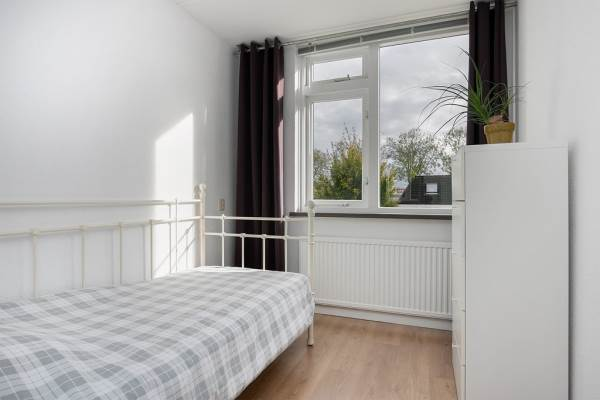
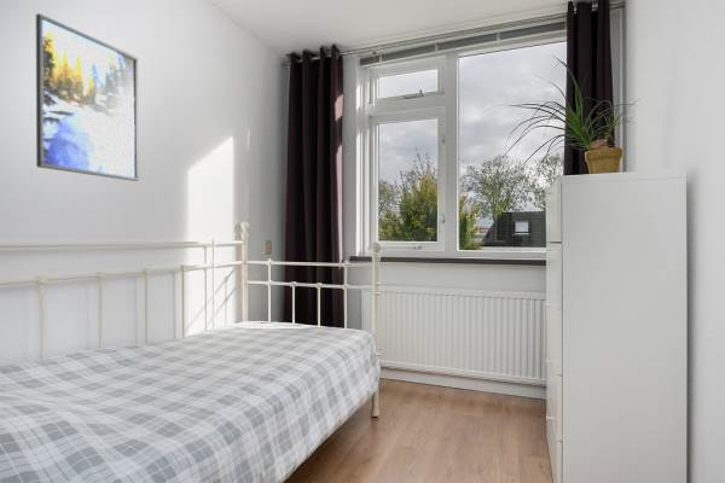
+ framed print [35,12,140,182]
